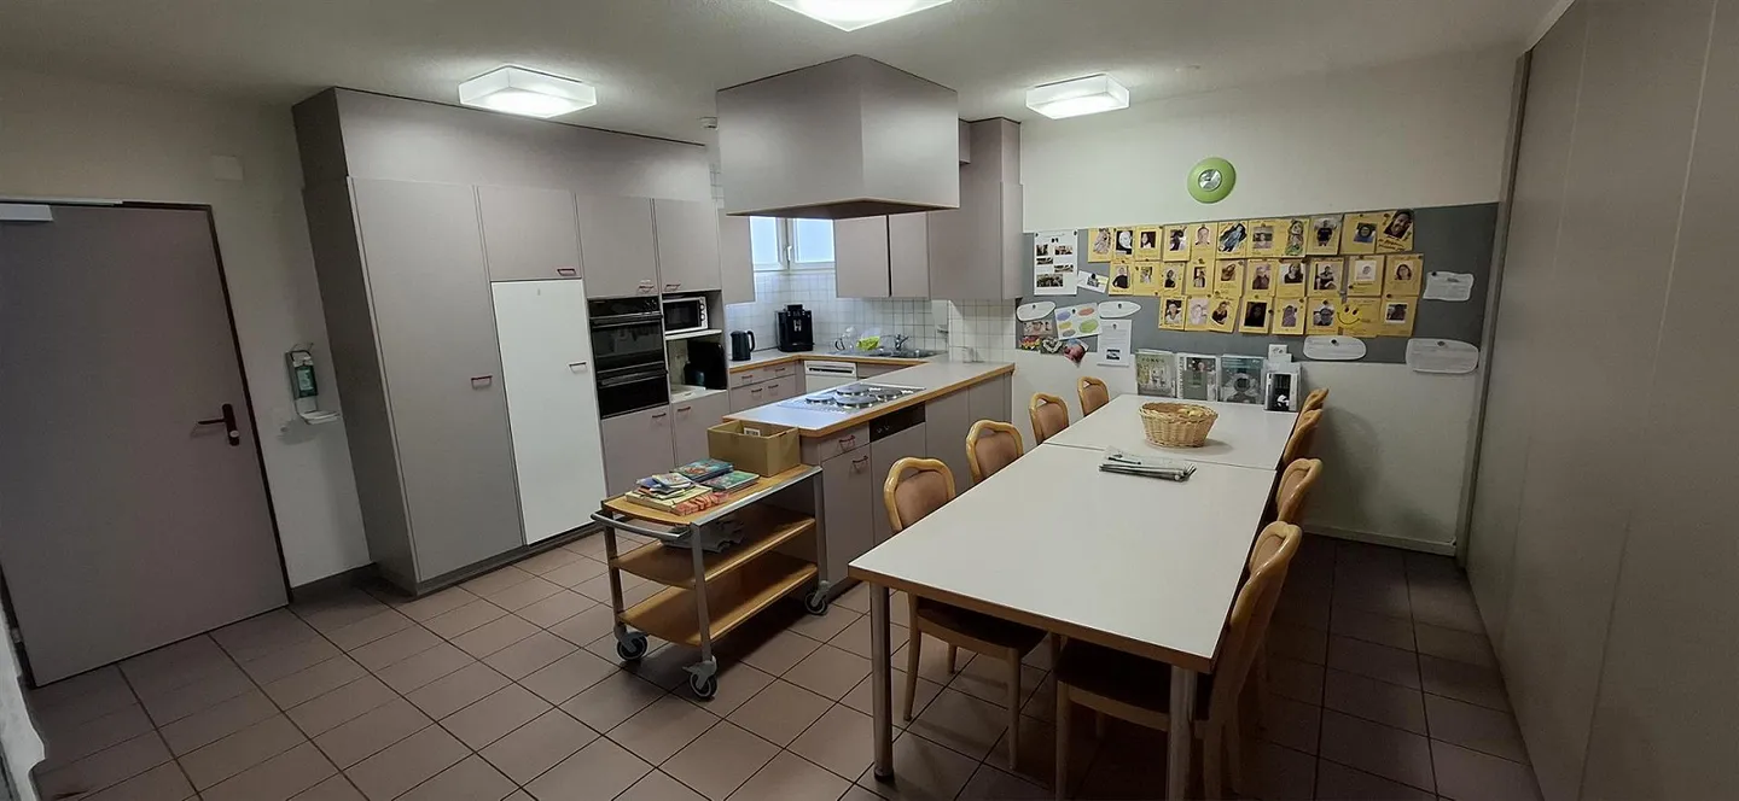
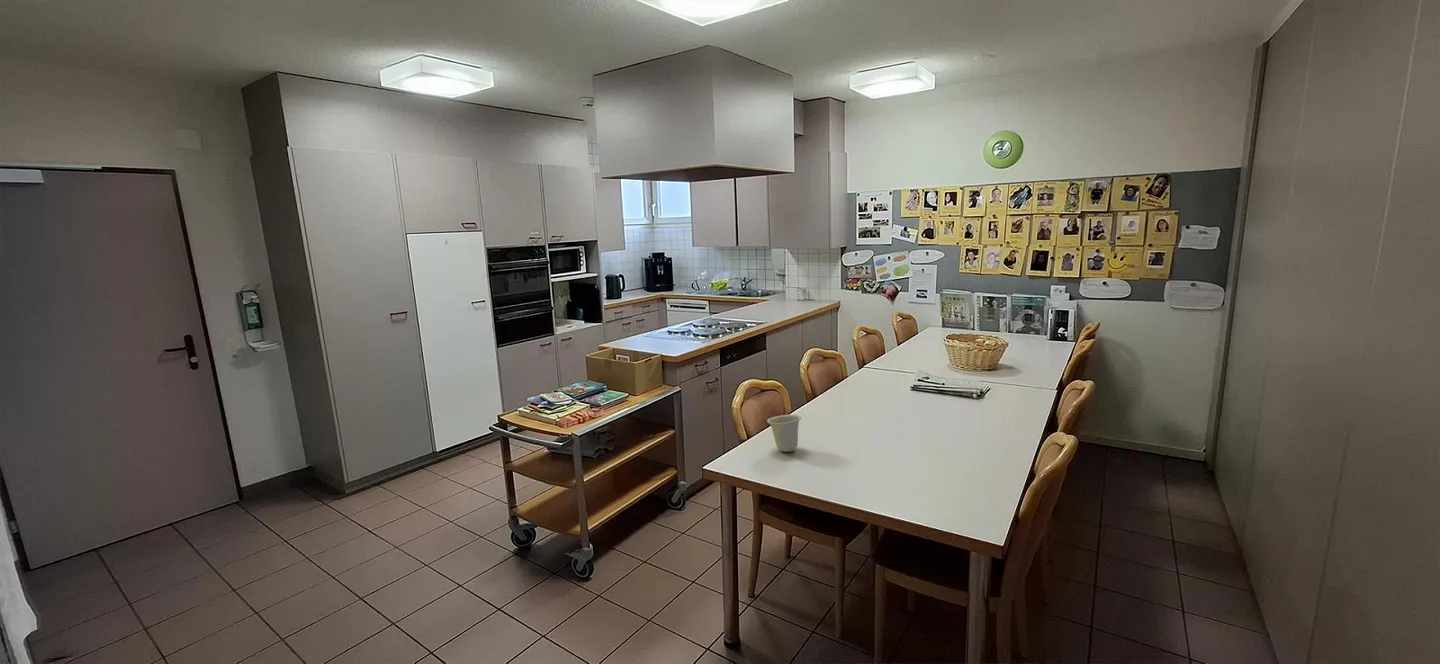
+ cup [766,414,802,453]
